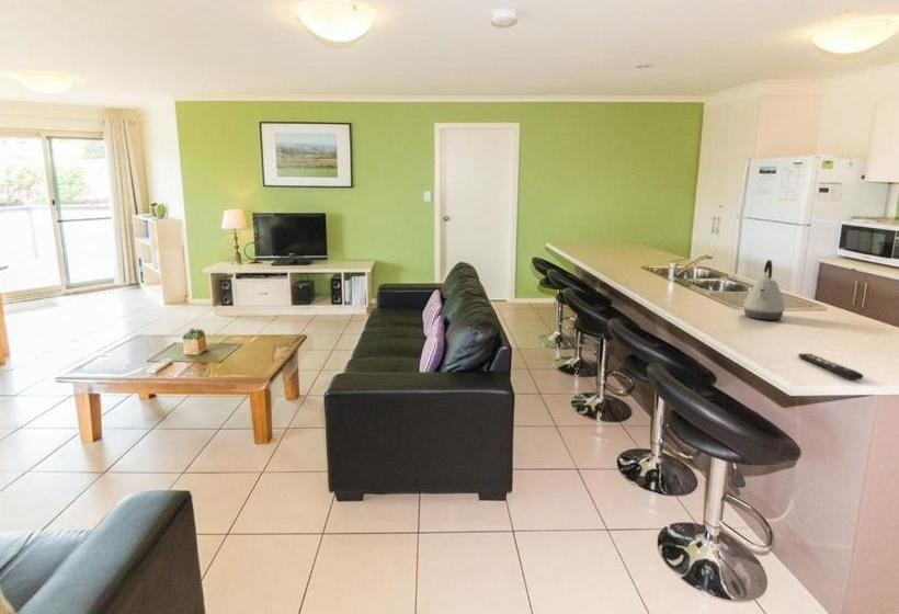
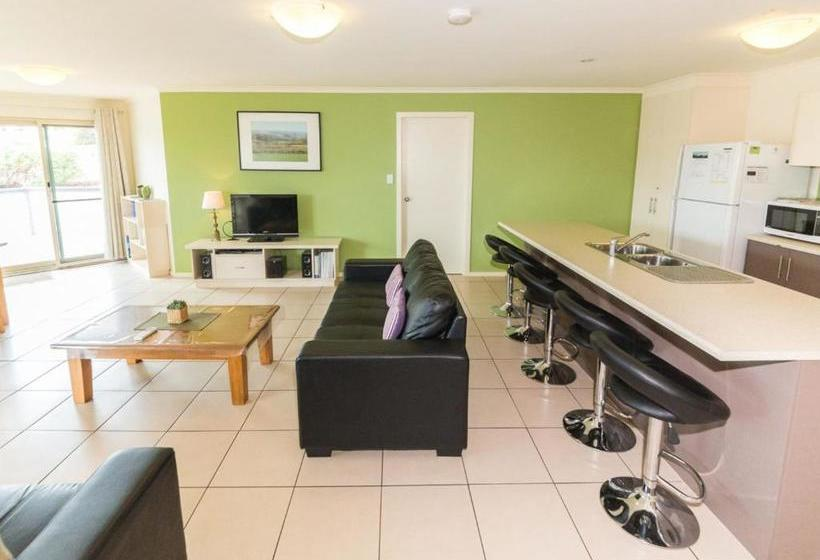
- remote control [797,352,864,380]
- kettle [742,259,786,321]
